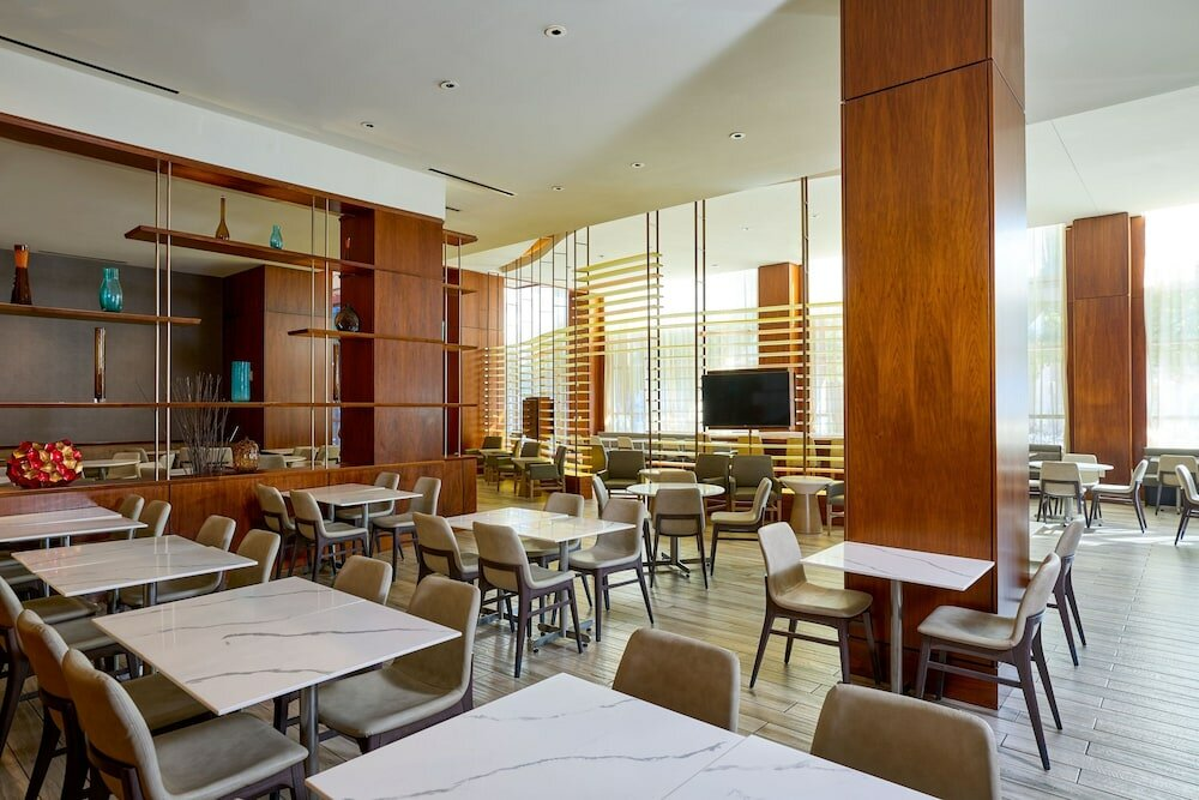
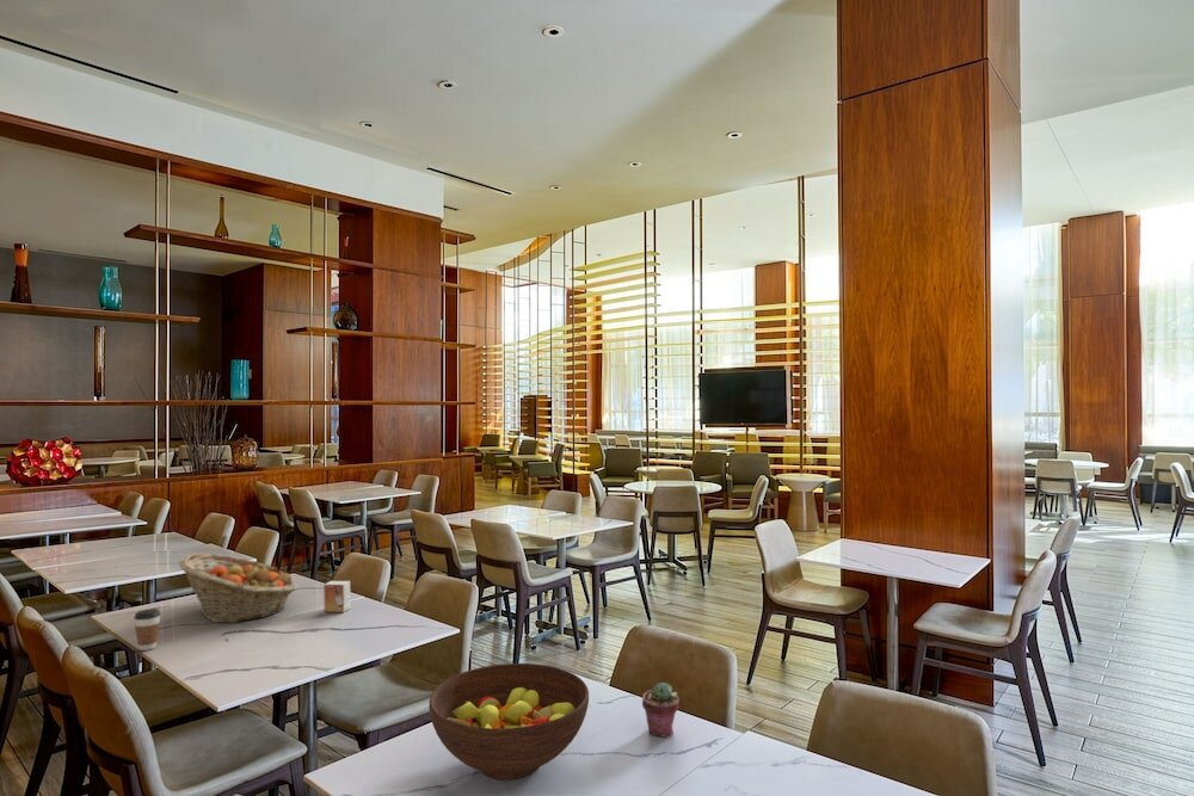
+ fruit bowl [427,662,590,782]
+ fruit basket [178,553,297,624]
+ small box [322,580,352,613]
+ coffee cup [133,607,162,652]
+ potted succulent [641,681,681,739]
